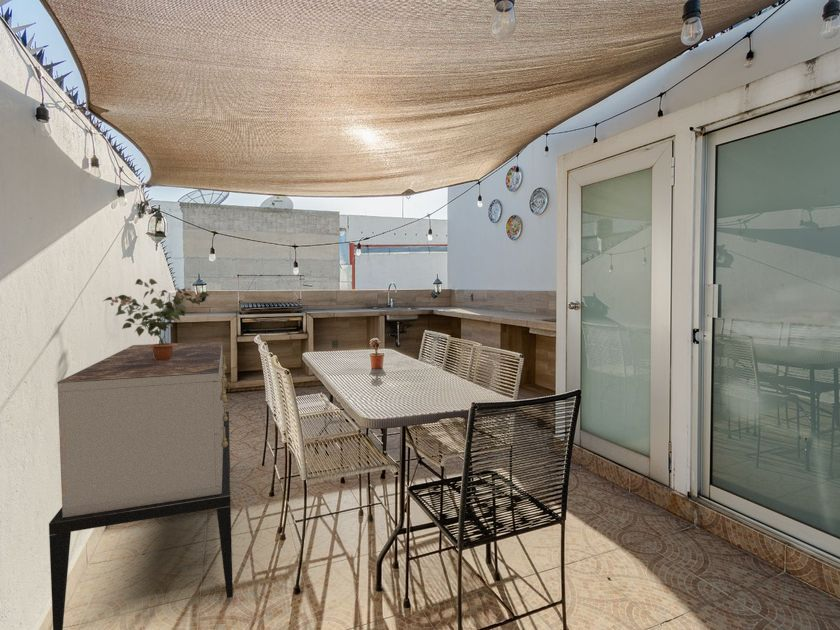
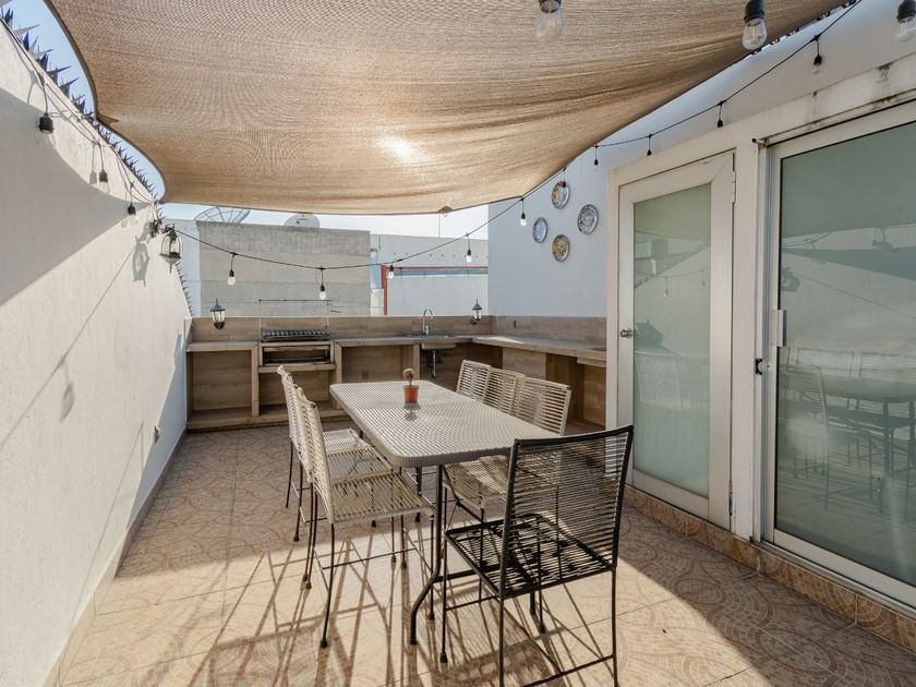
- sideboard [48,341,234,630]
- potted plant [103,278,210,361]
